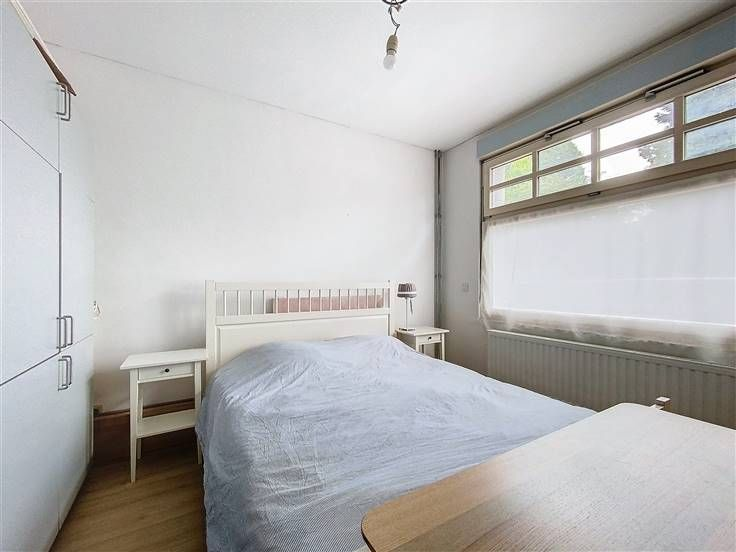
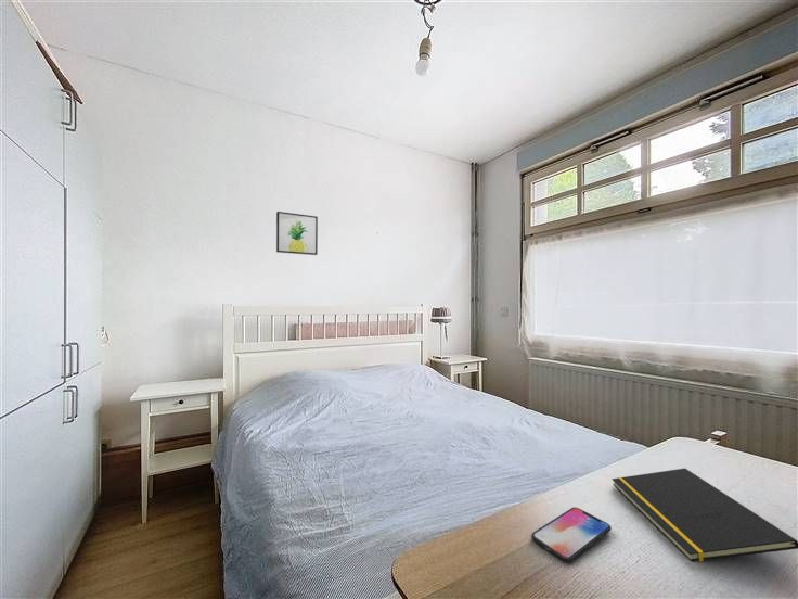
+ notepad [610,468,798,562]
+ smartphone [530,506,613,563]
+ wall art [275,211,319,256]
